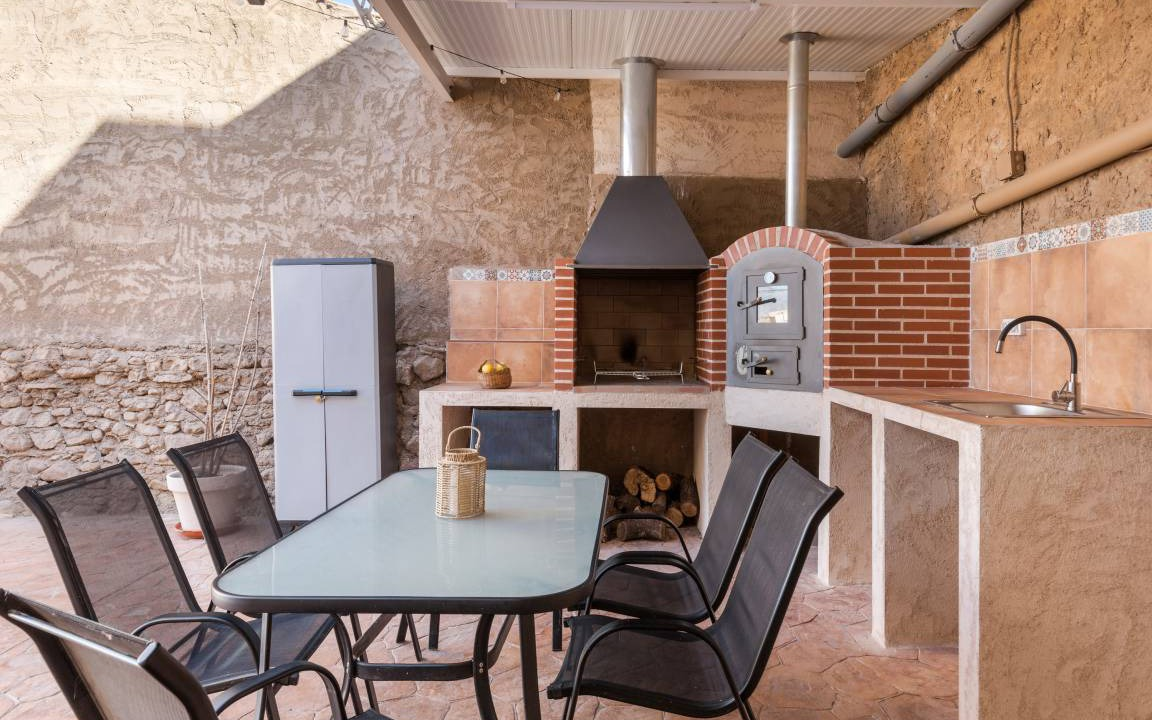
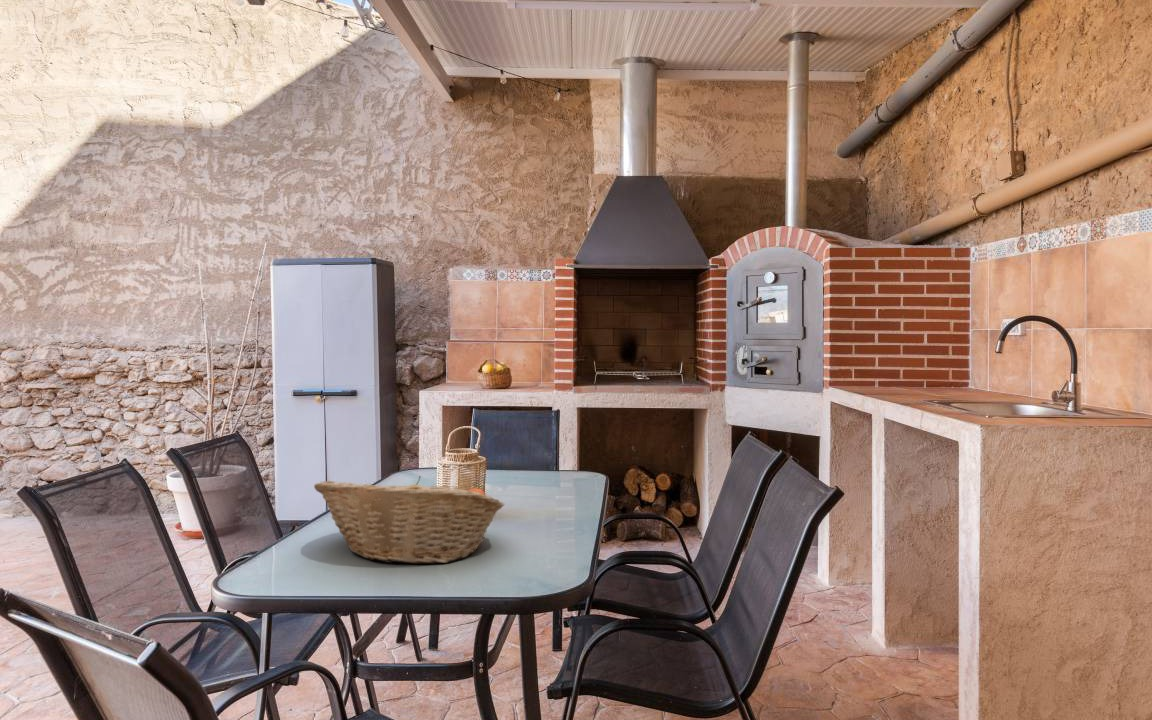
+ fruit basket [313,475,506,565]
